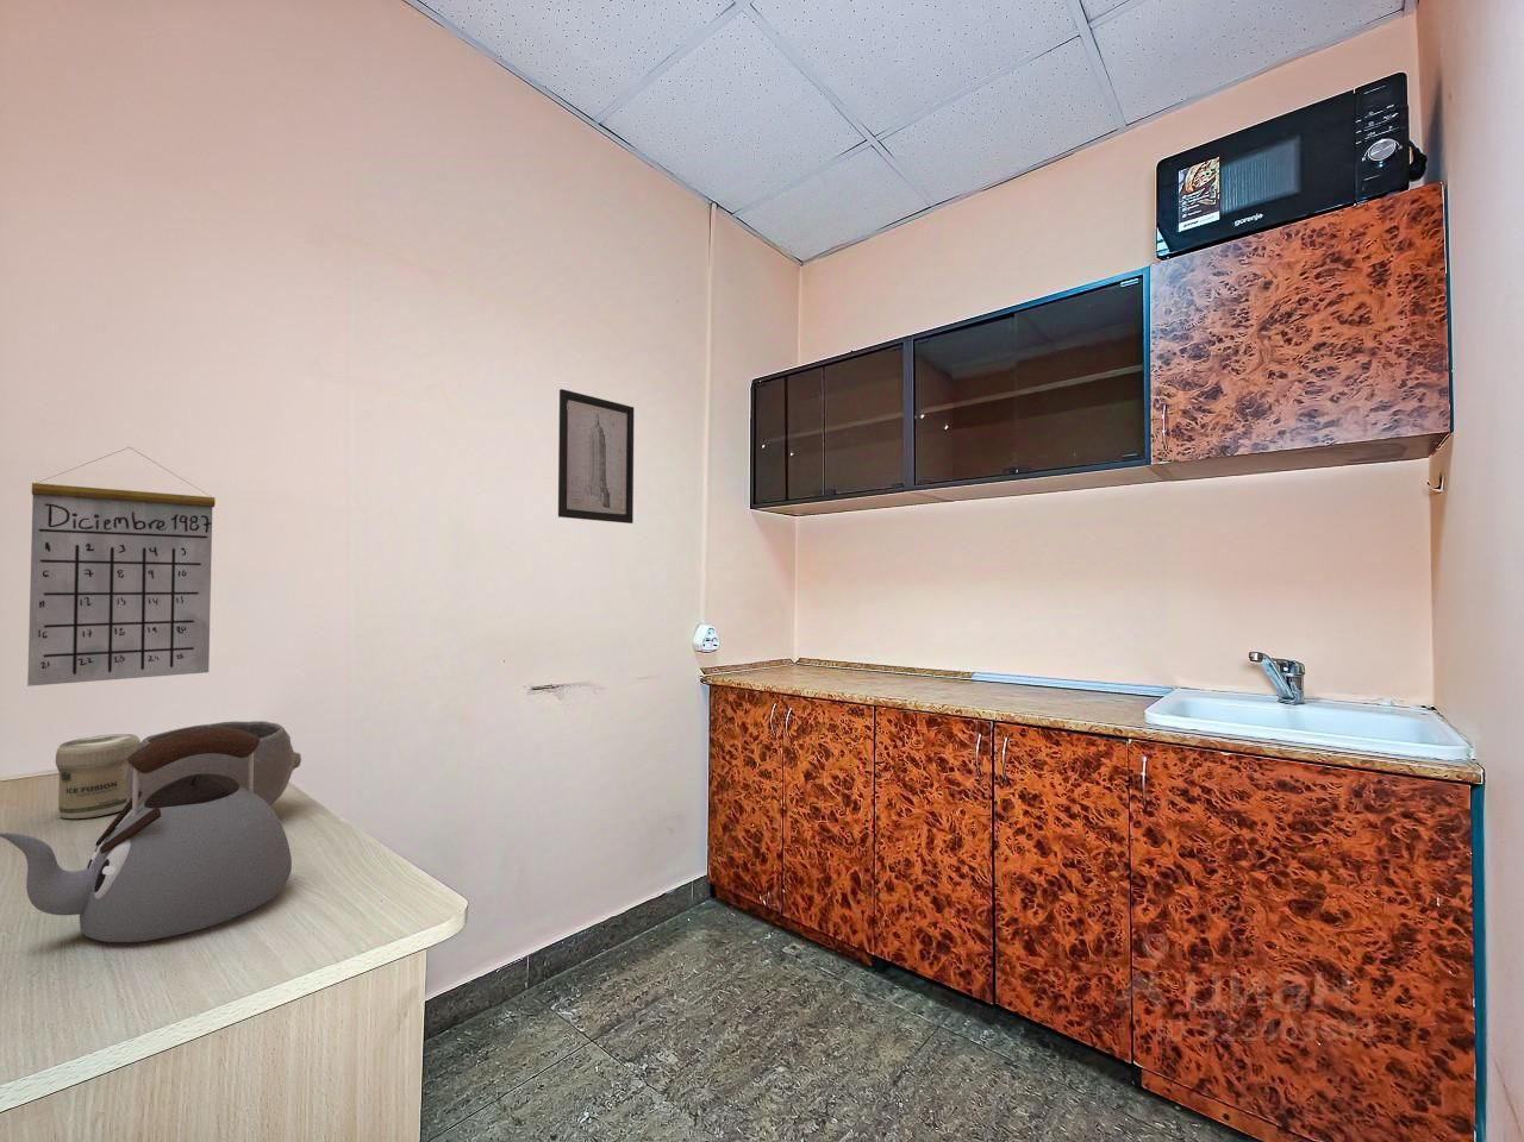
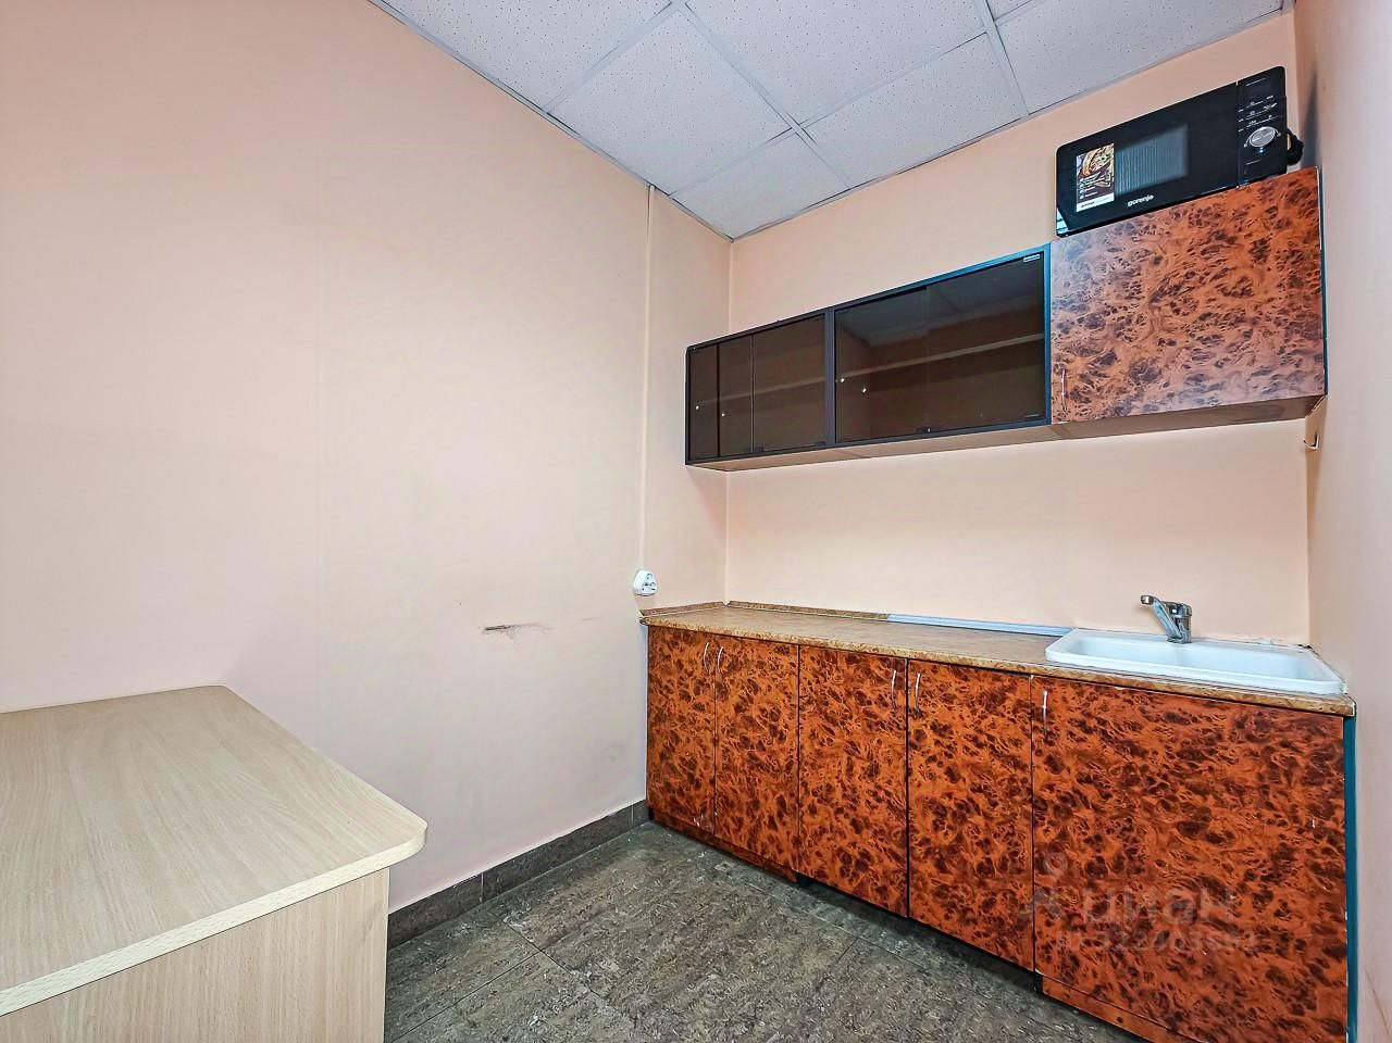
- wall art [557,387,635,524]
- jar [55,733,142,819]
- calendar [26,446,217,687]
- bowl [125,720,302,806]
- kettle [0,728,293,943]
